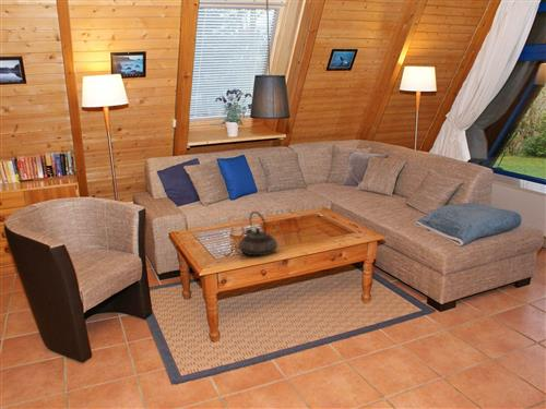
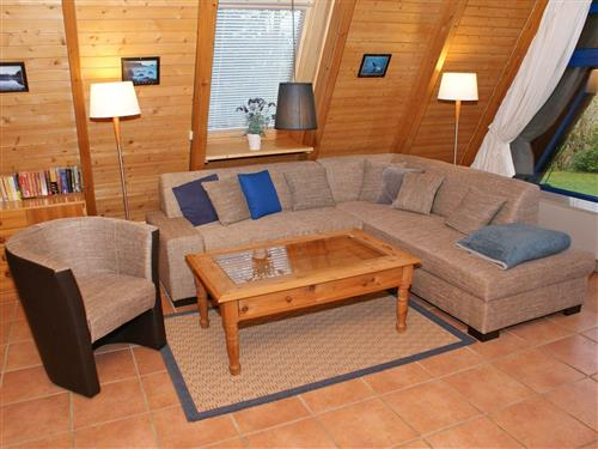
- teapot [238,210,278,256]
